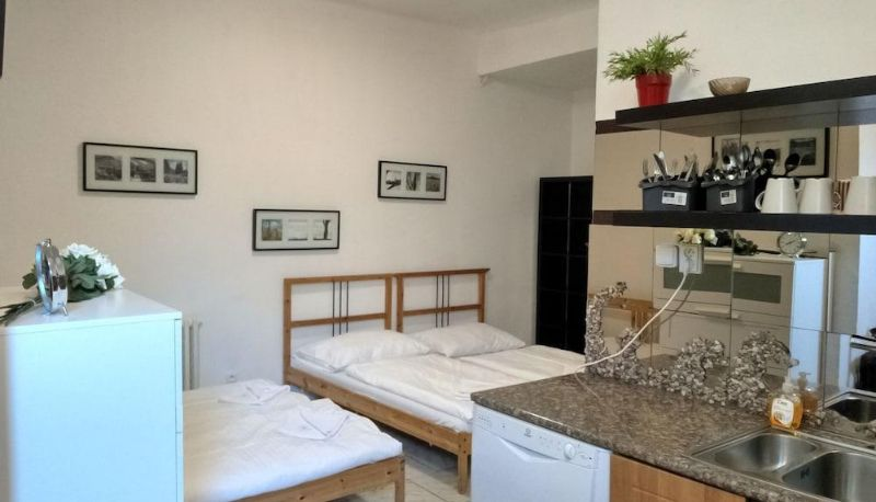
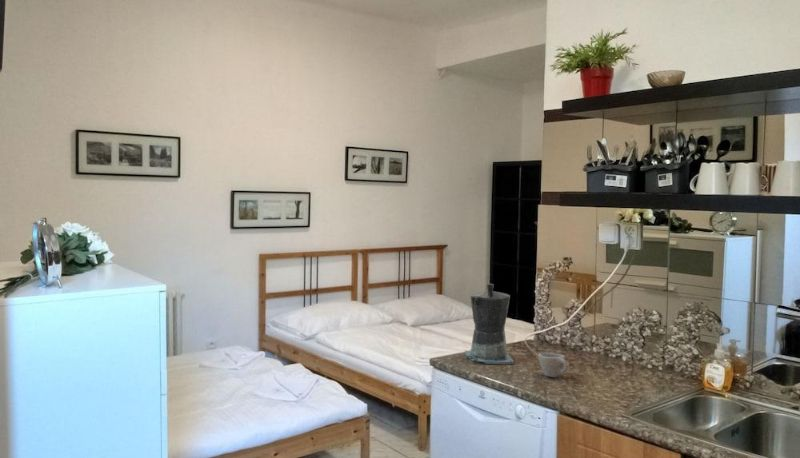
+ cup [537,352,568,378]
+ coffee maker [464,283,515,365]
